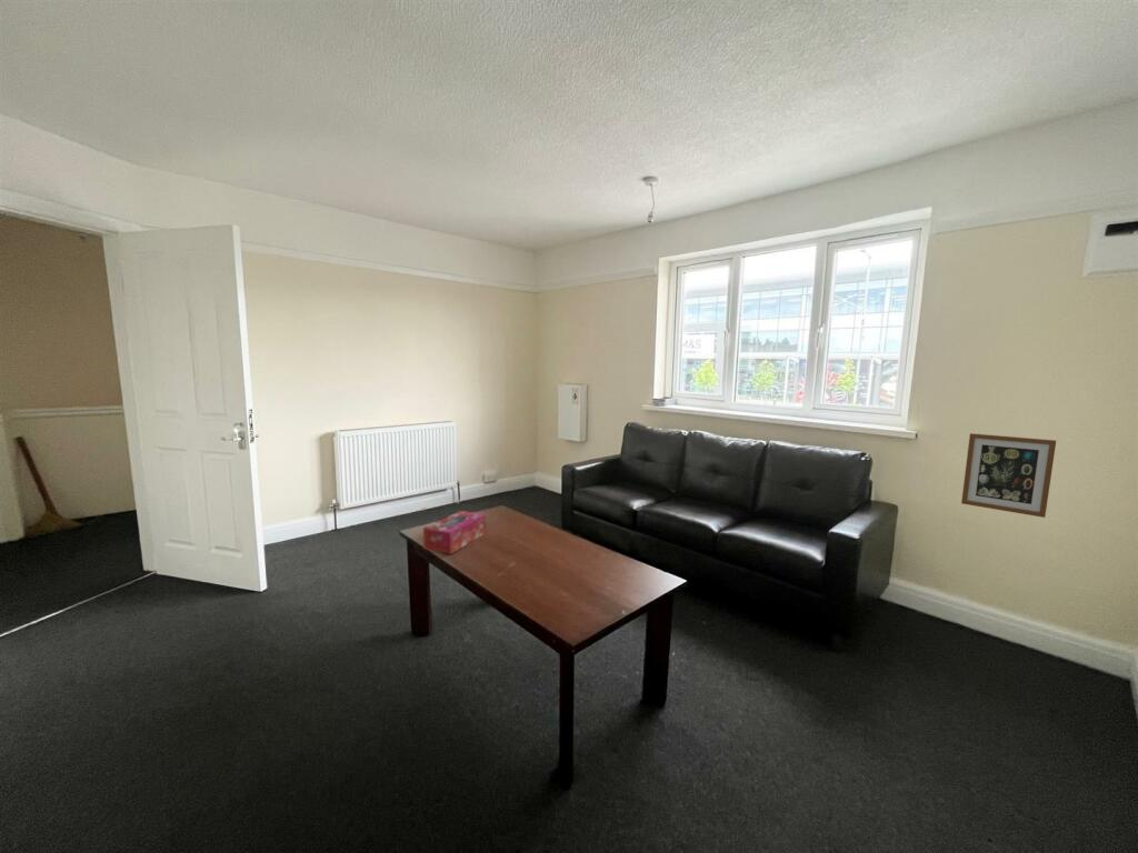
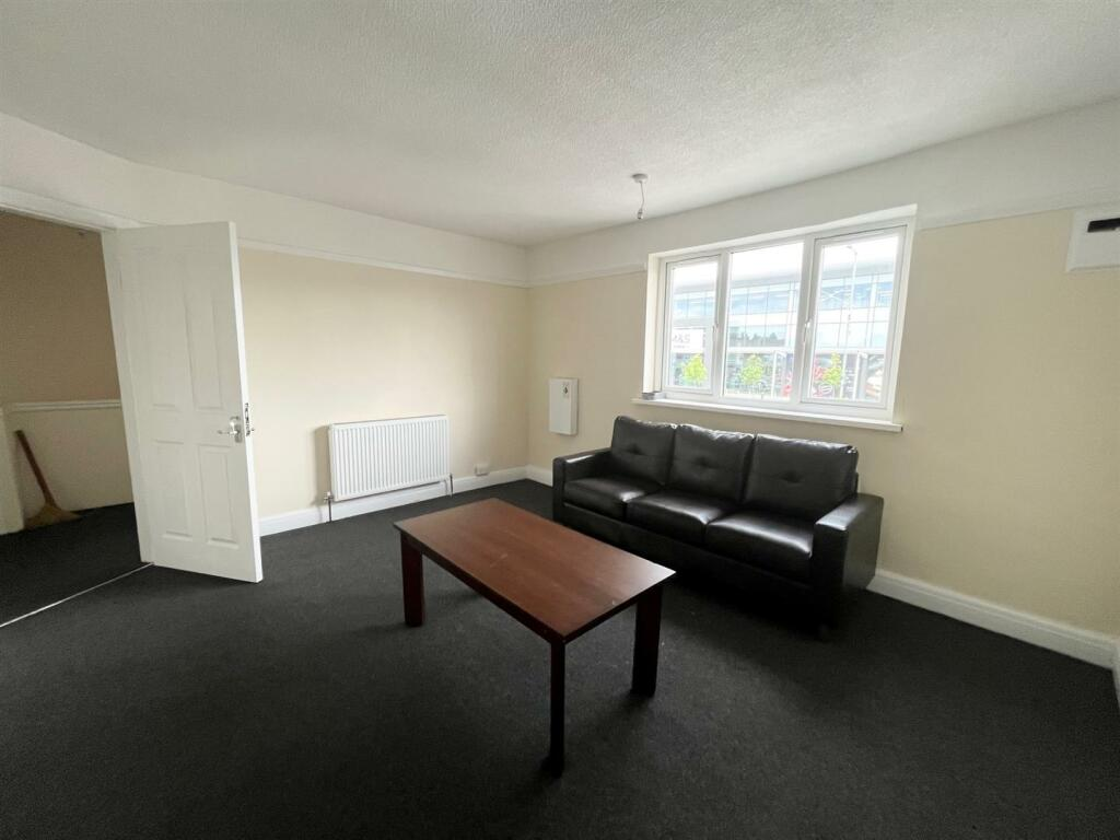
- tissue box [422,510,487,555]
- wall art [960,432,1057,519]
